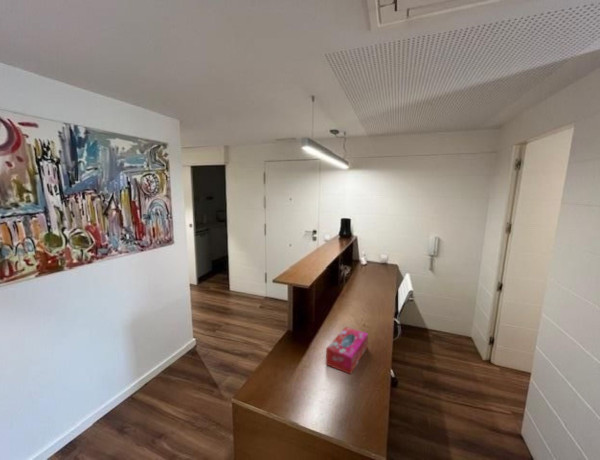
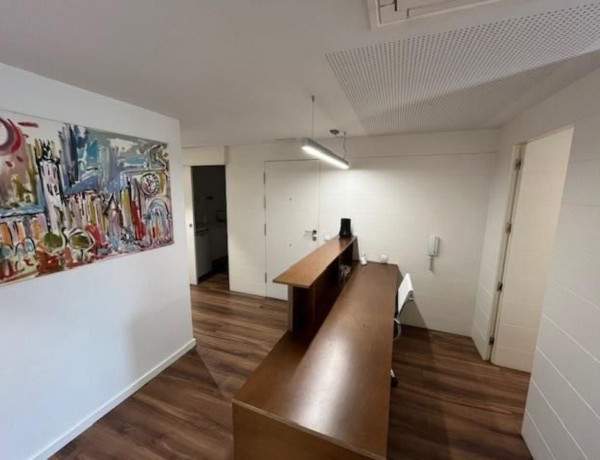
- tissue box [325,326,369,375]
